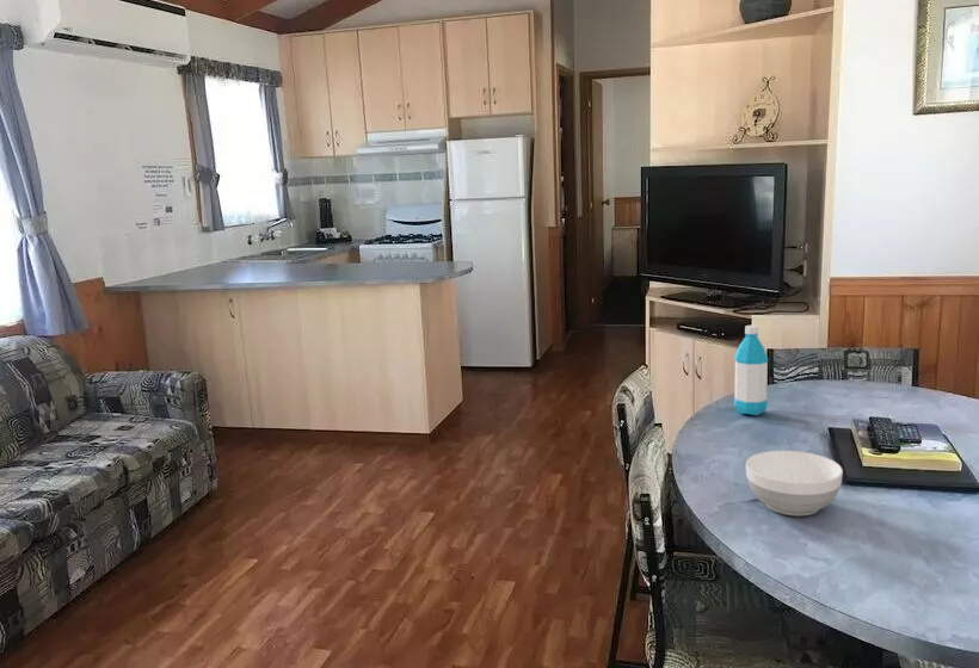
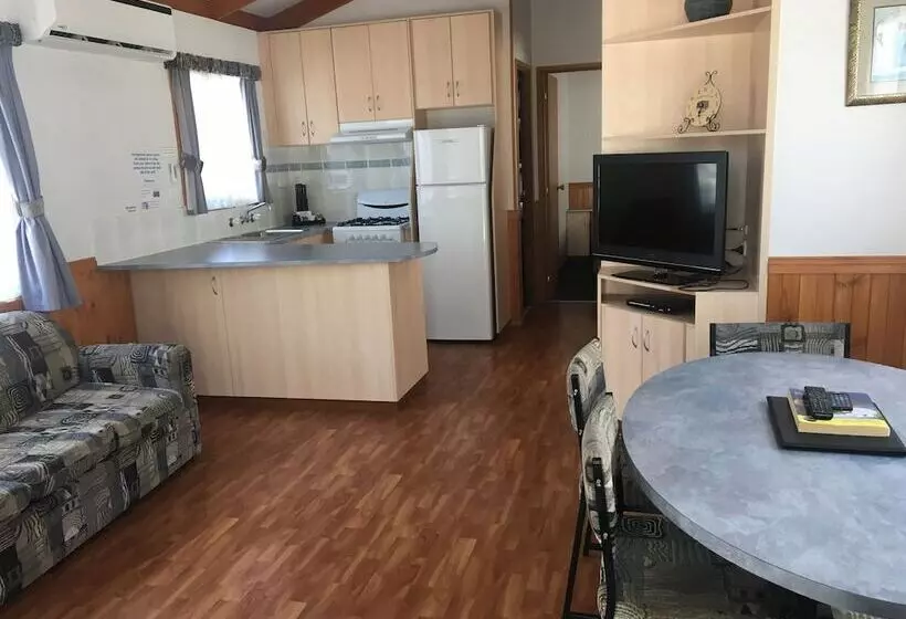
- water bottle [733,324,769,416]
- bowl [745,450,844,517]
